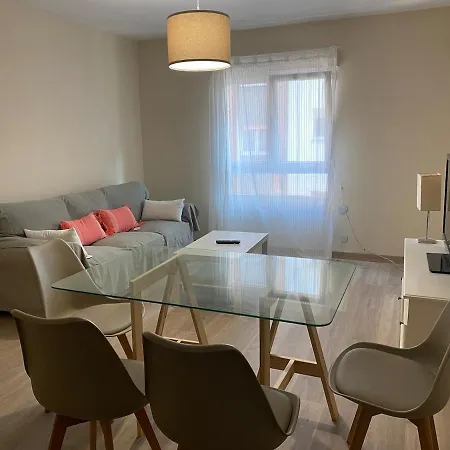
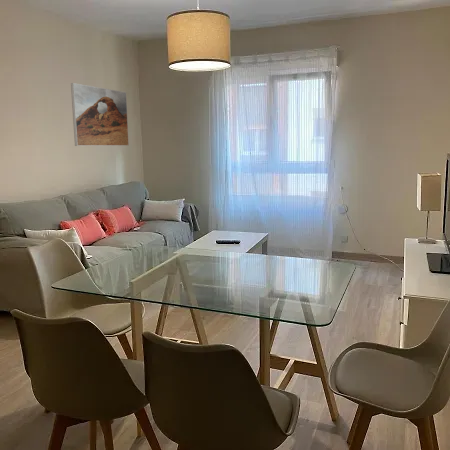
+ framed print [70,82,130,147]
